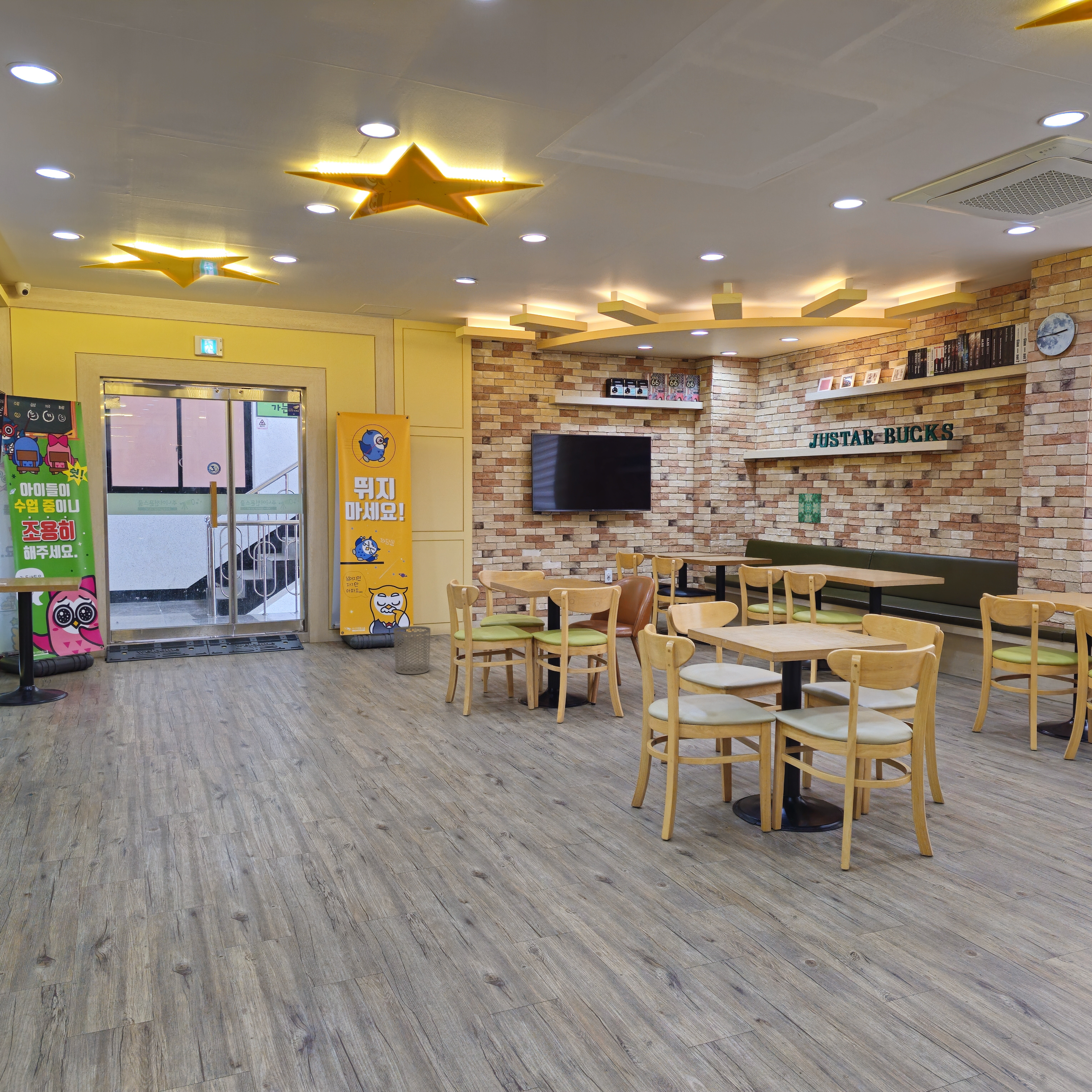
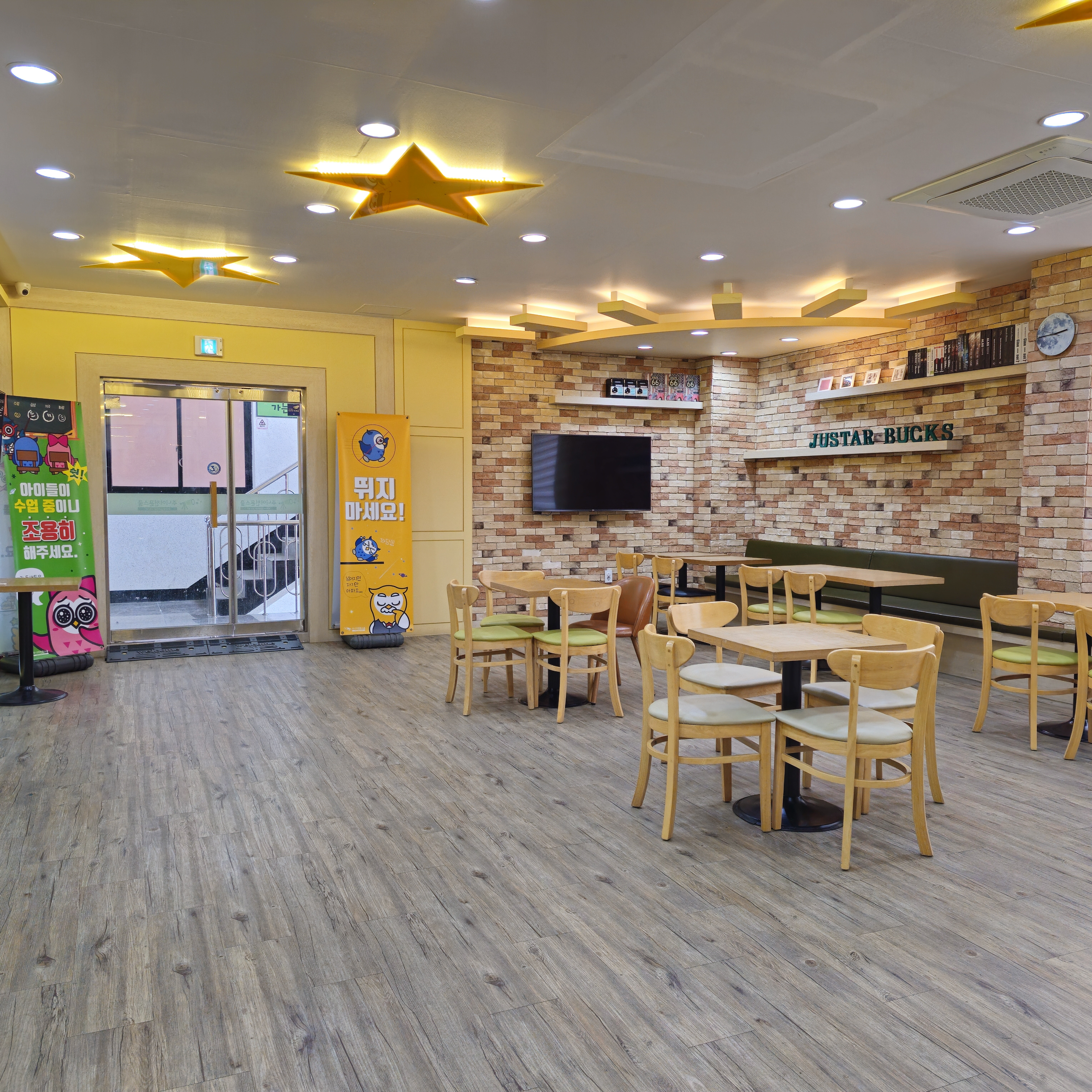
- wall art [798,493,822,523]
- waste bin [393,626,431,675]
